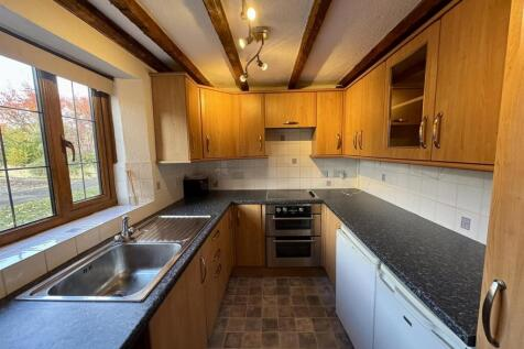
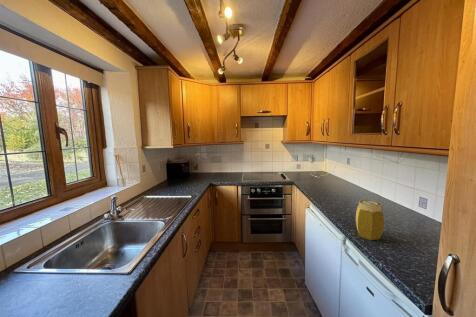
+ jar [355,199,385,241]
